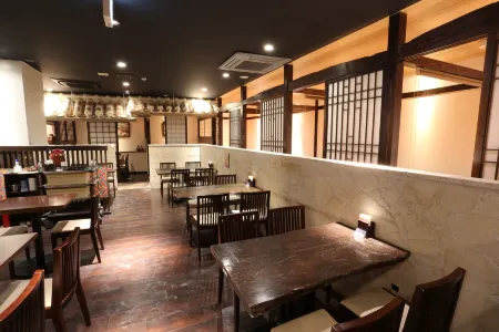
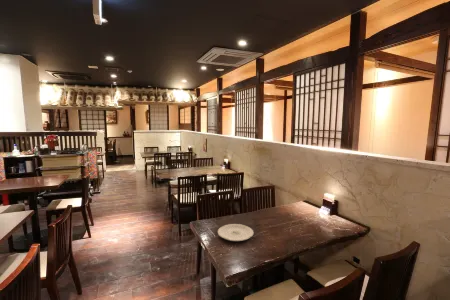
+ plate [217,223,254,242]
